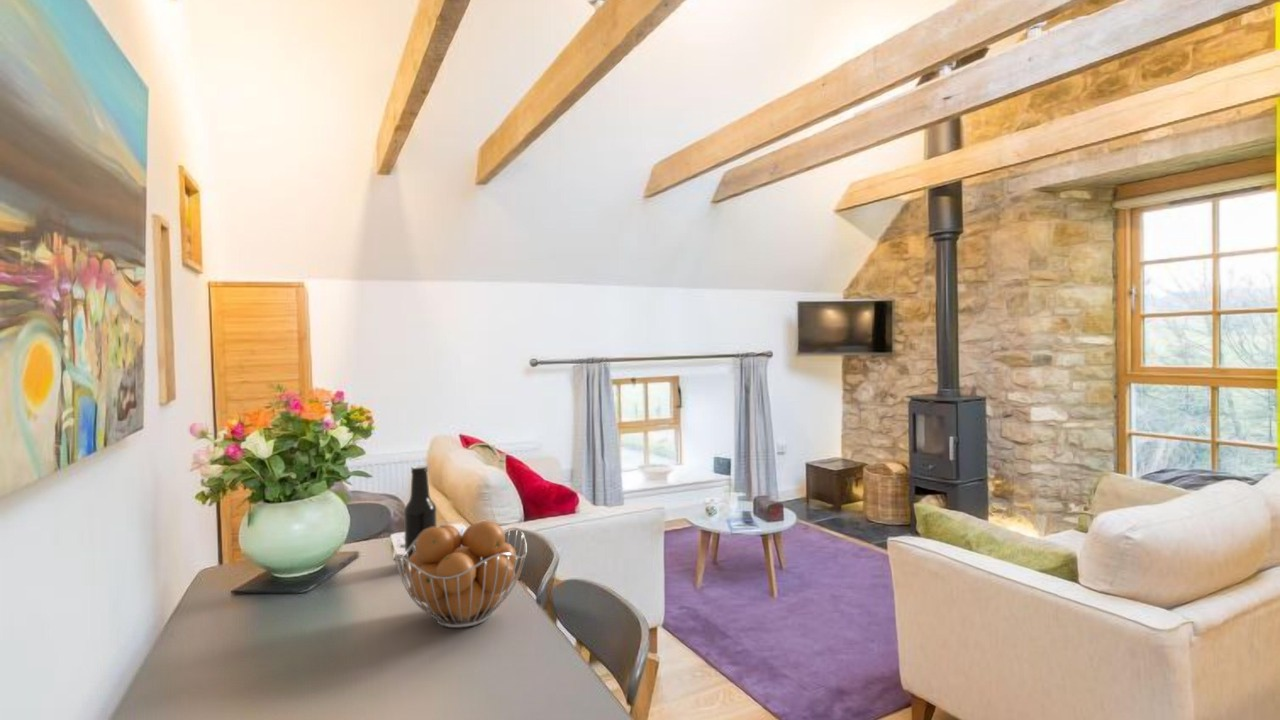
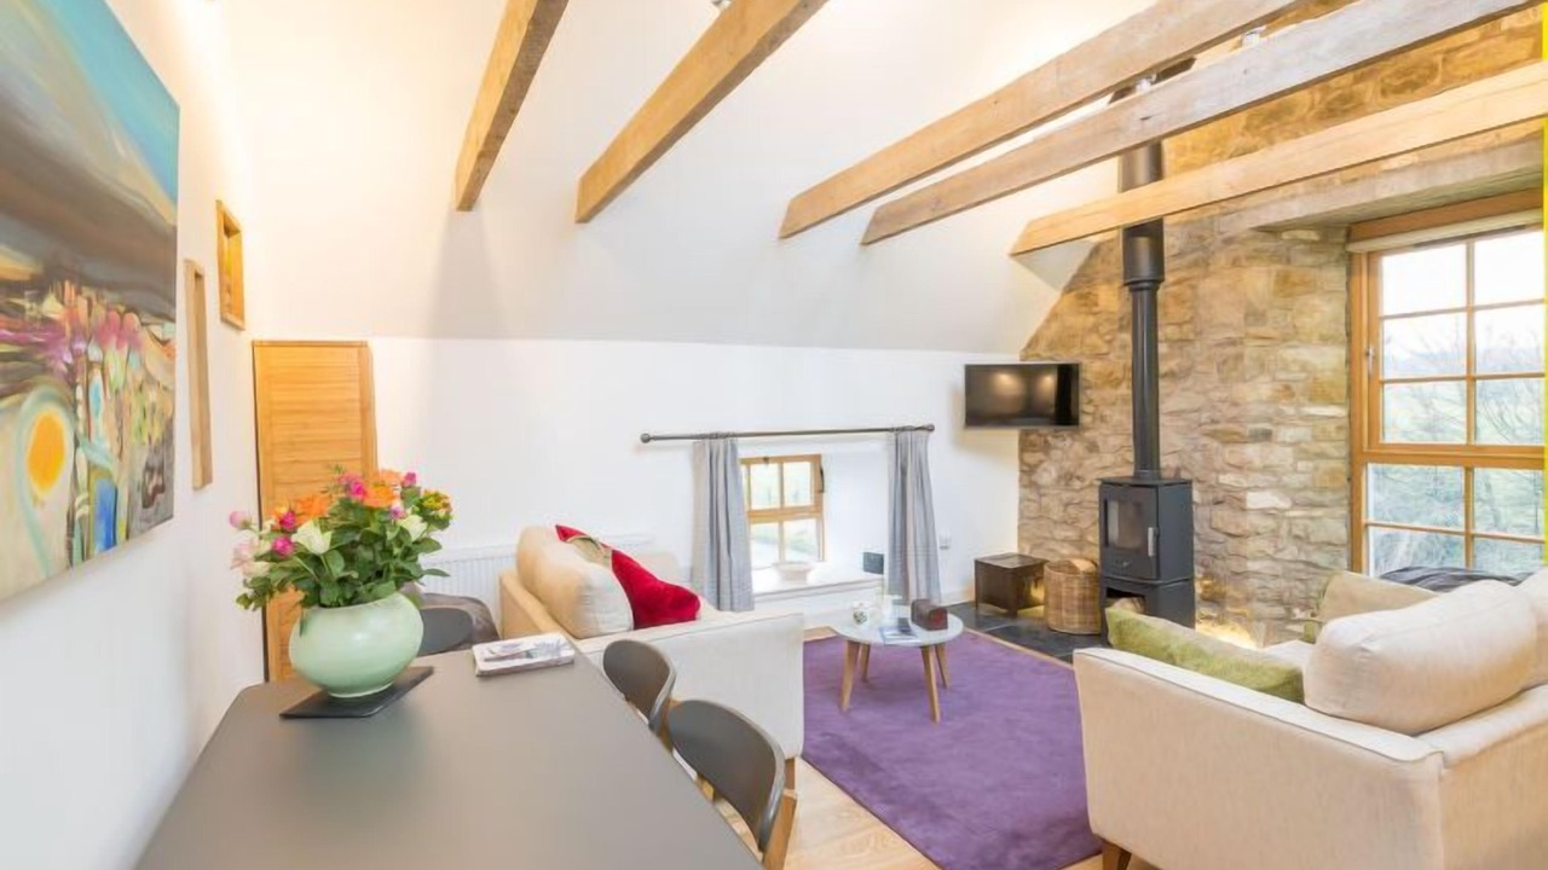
- beer bottle [403,465,438,564]
- fruit basket [394,520,528,629]
